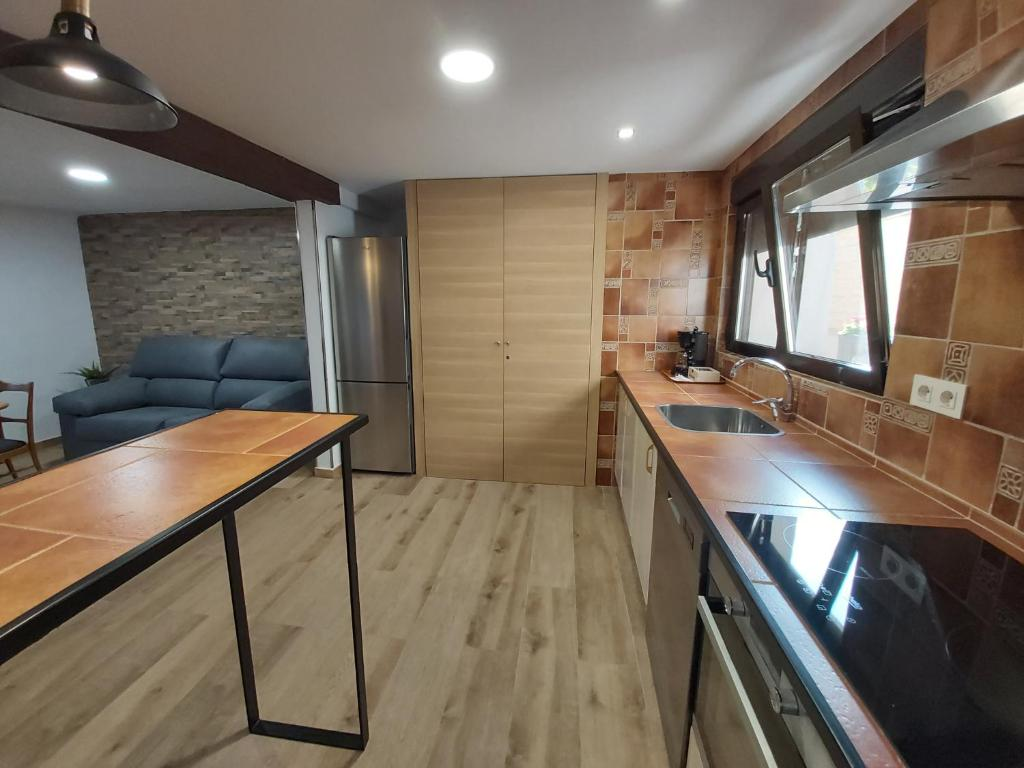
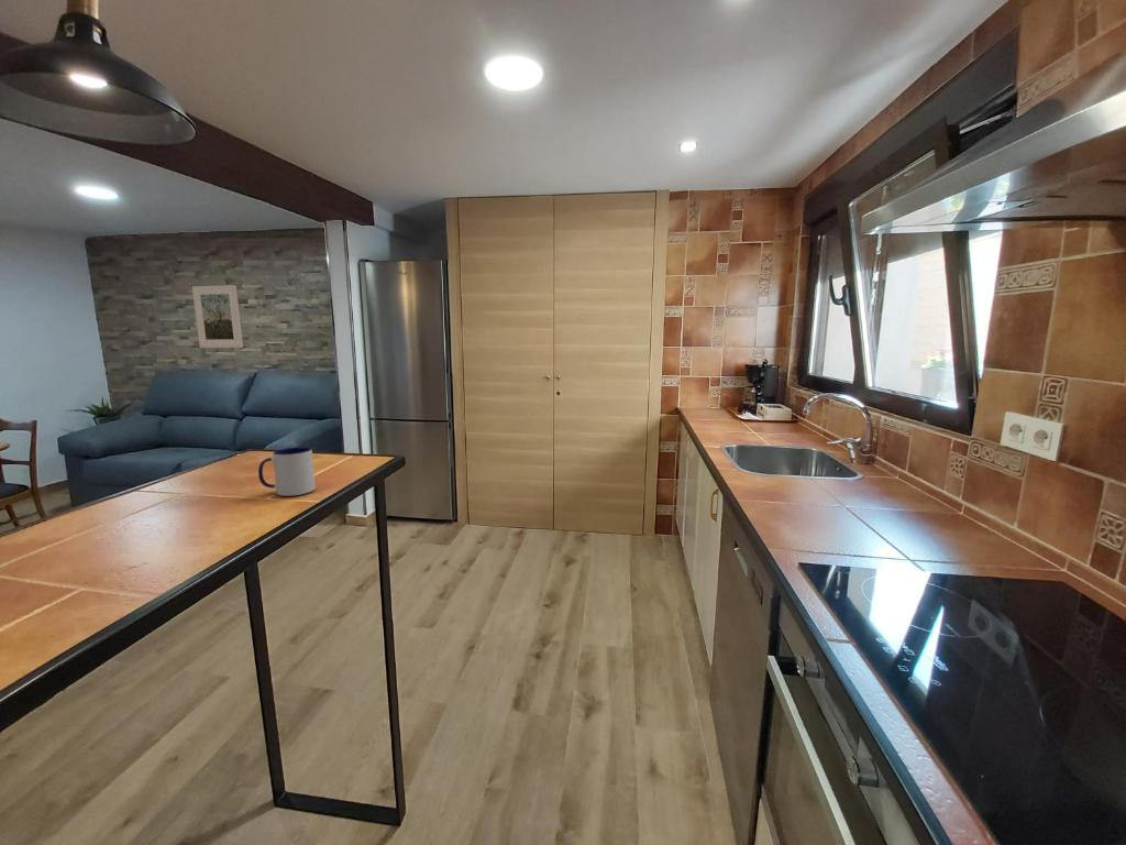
+ mug [257,447,317,497]
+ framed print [191,284,244,349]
